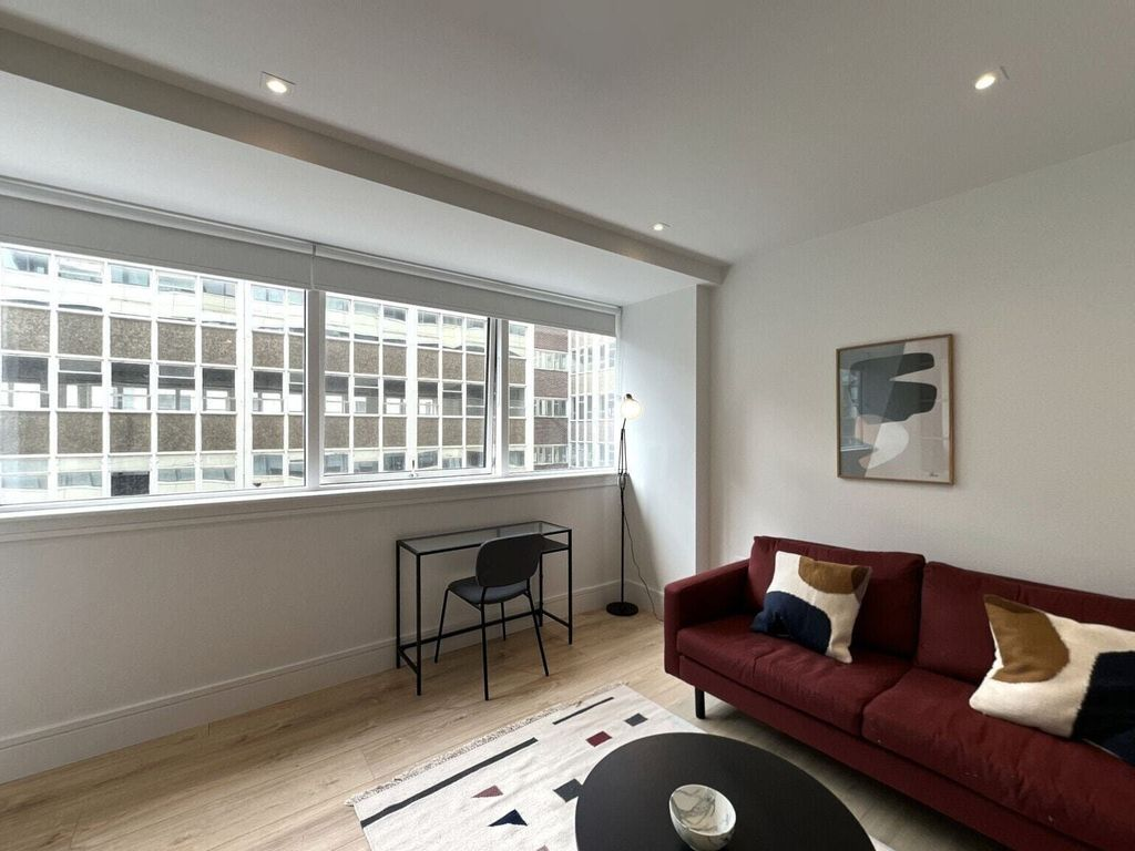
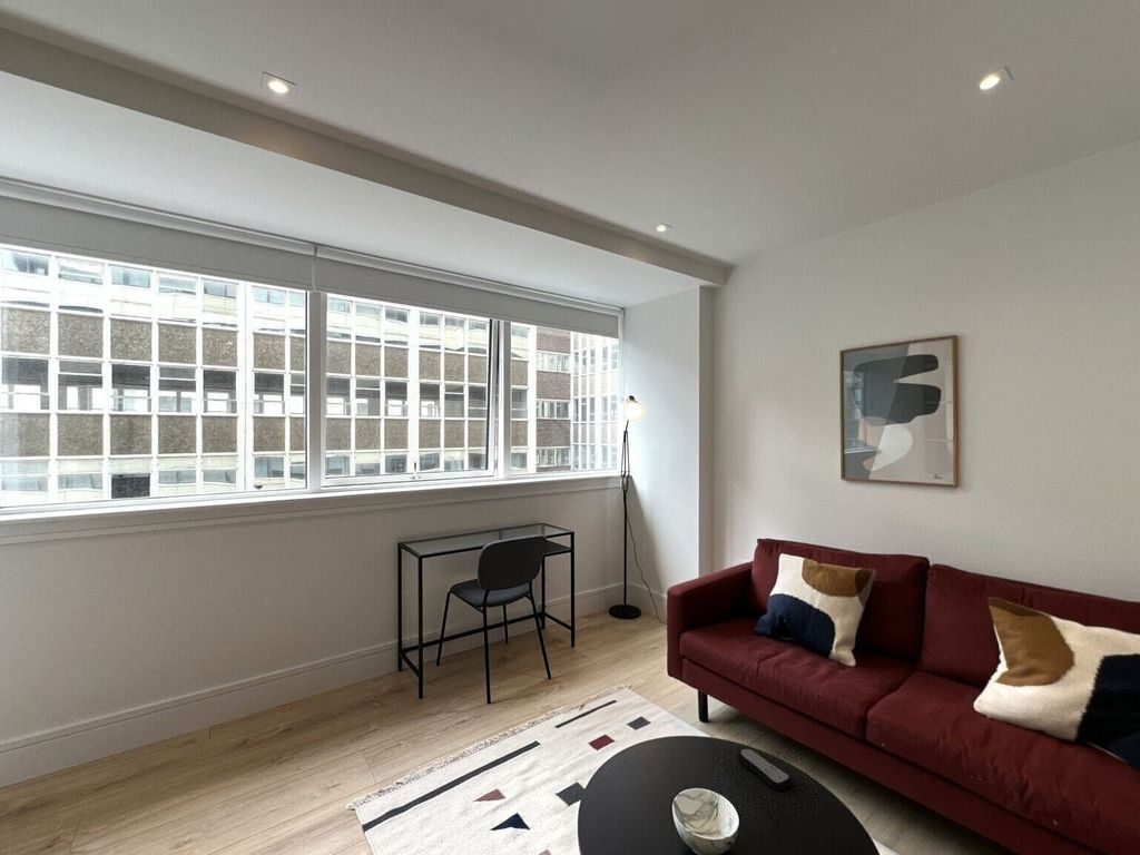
+ remote control [736,747,794,792]
